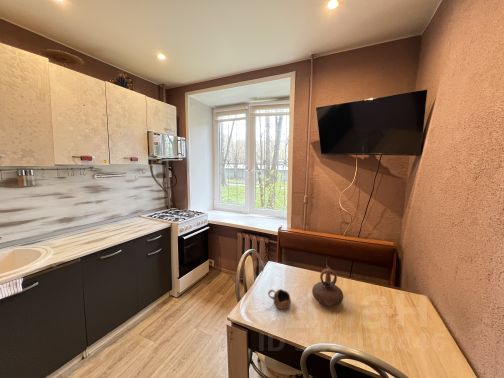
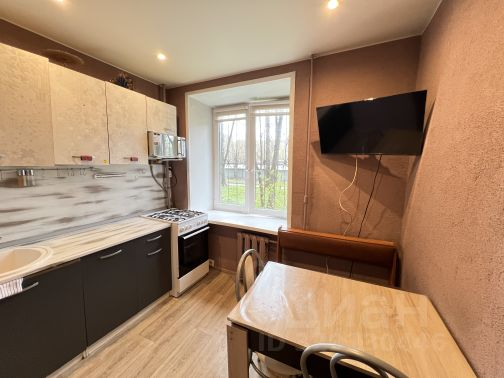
- teapot [311,266,344,308]
- cup [267,288,292,310]
